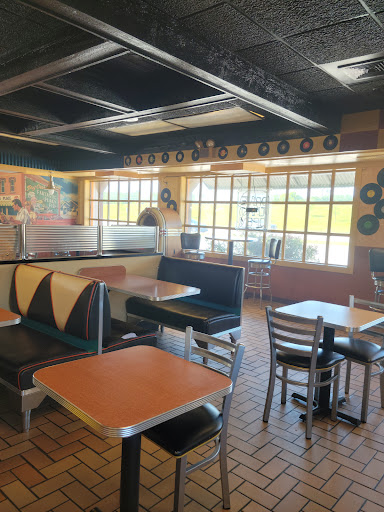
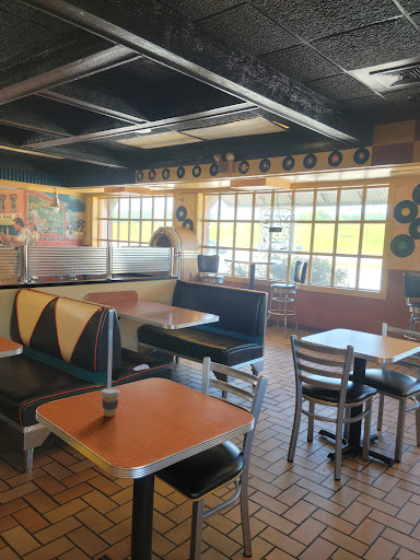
+ coffee cup [100,387,121,418]
